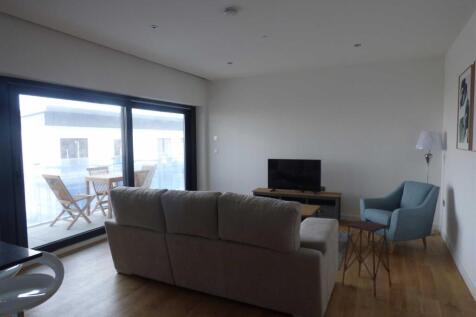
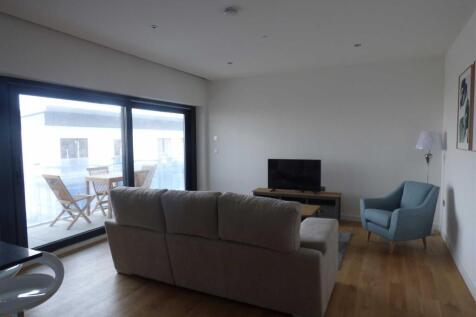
- side table [341,219,392,299]
